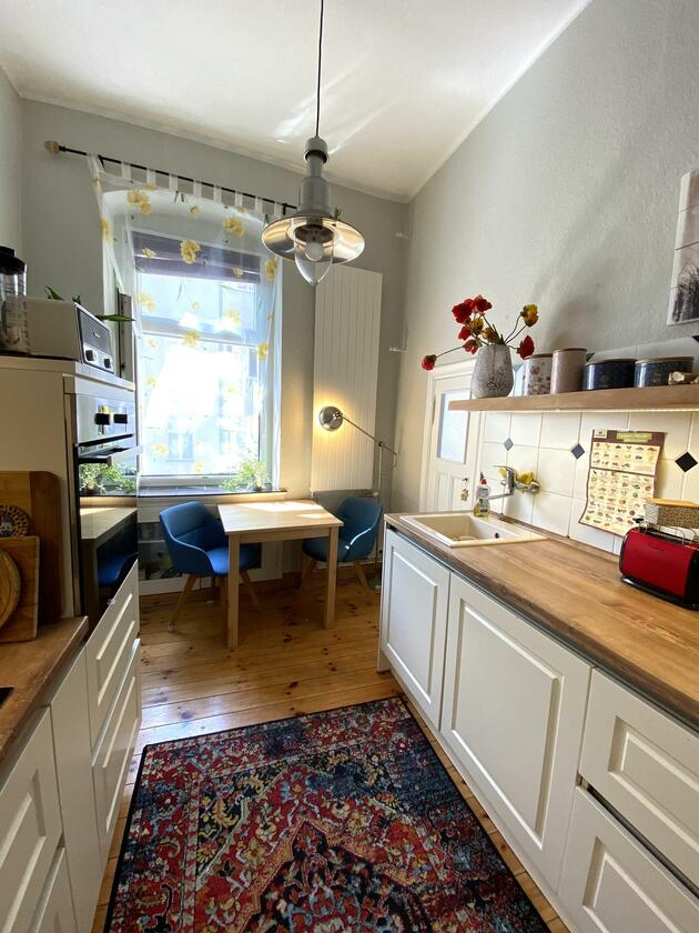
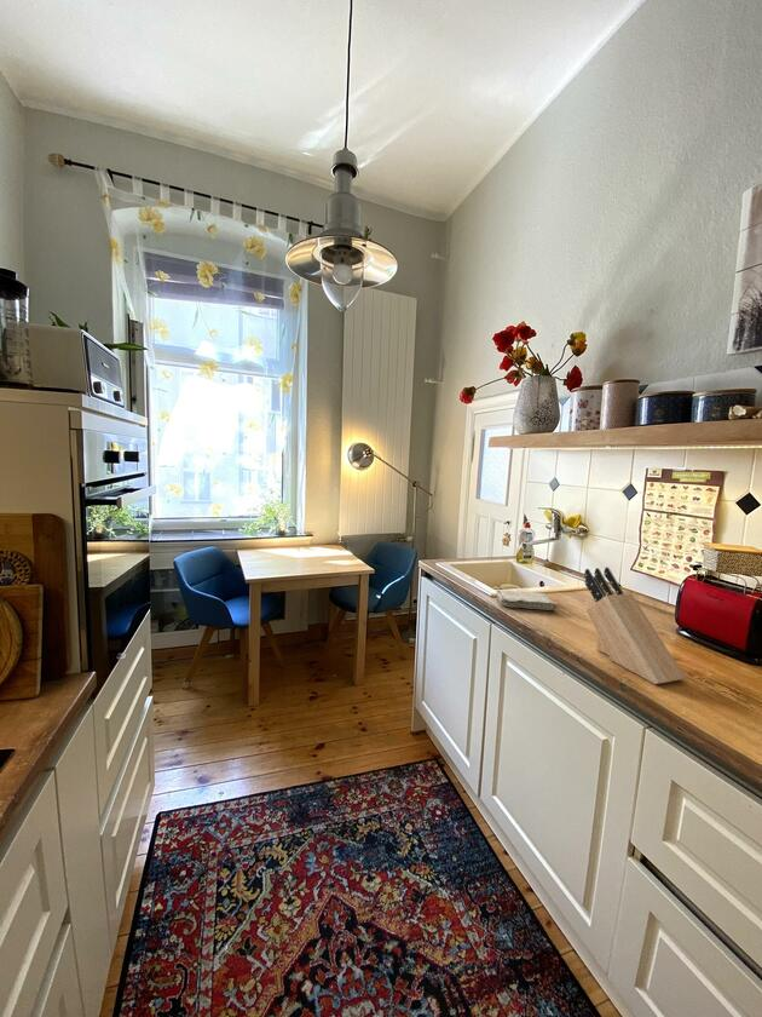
+ washcloth [495,588,558,611]
+ knife block [583,567,687,685]
